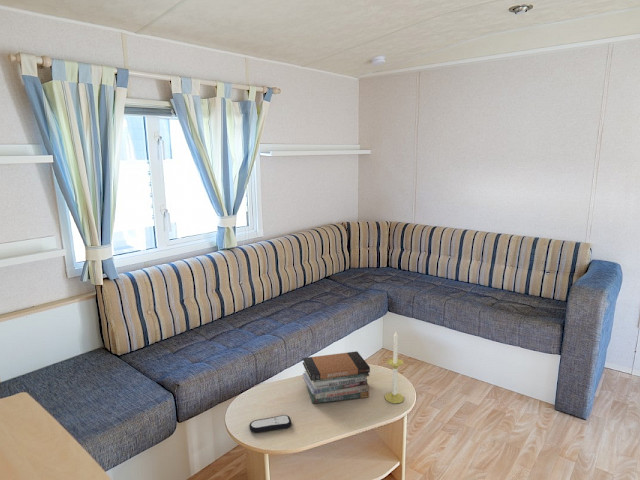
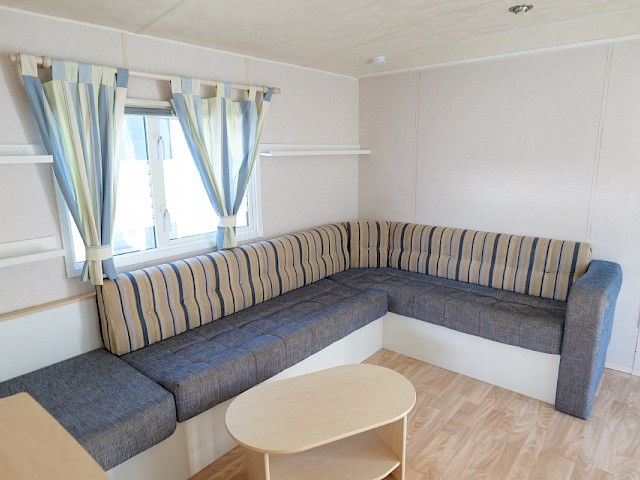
- remote control [248,414,292,433]
- book stack [302,350,371,404]
- candle [384,331,405,404]
